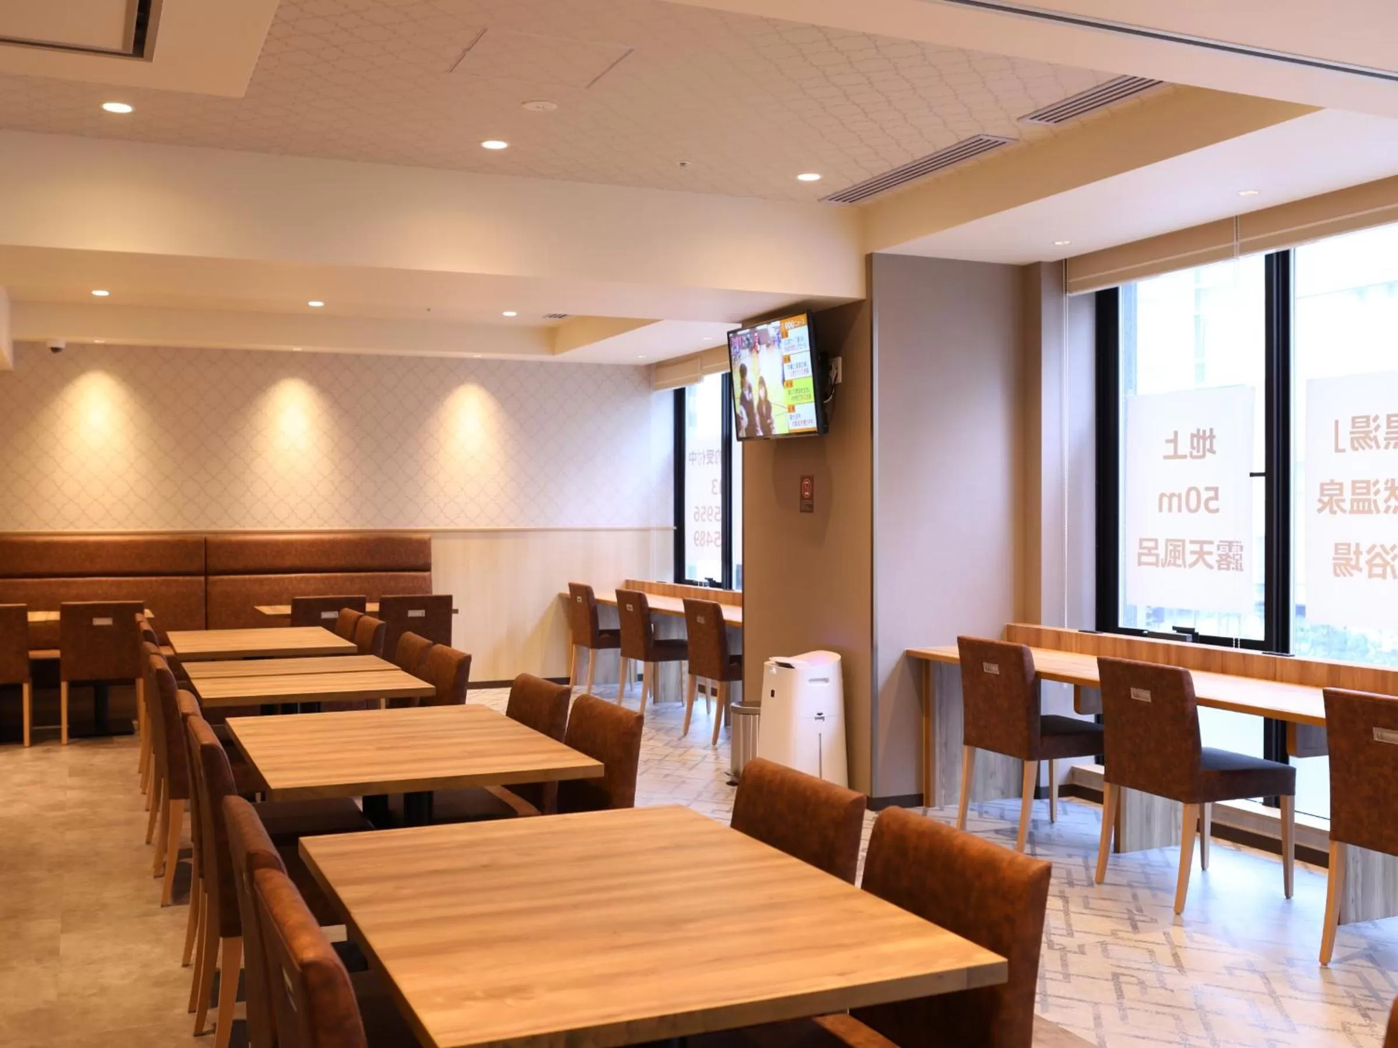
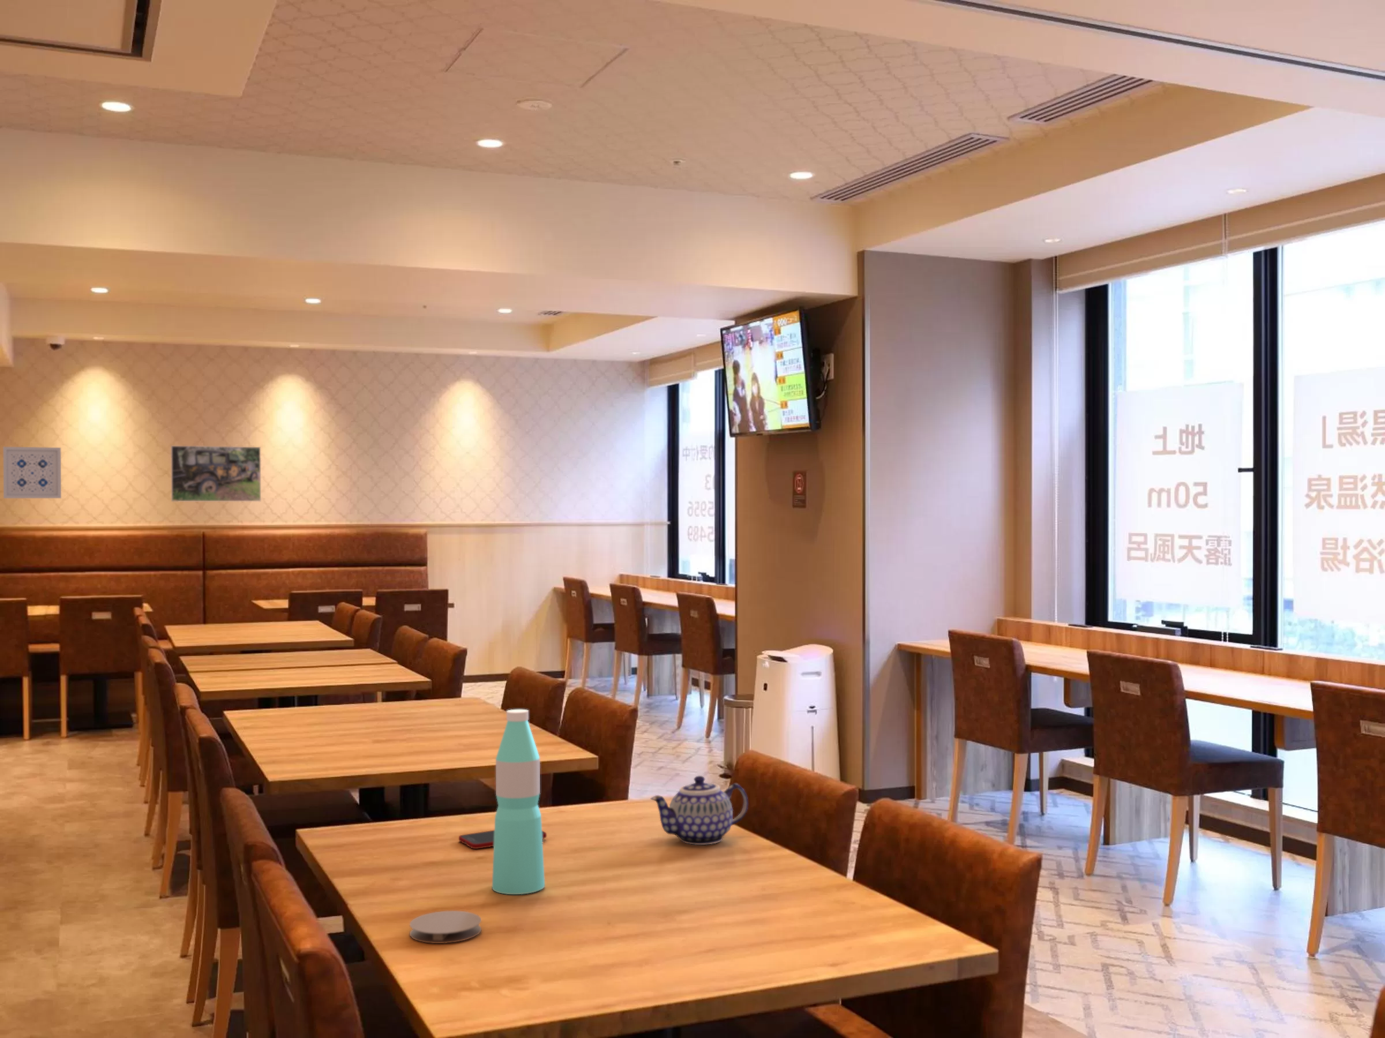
+ teapot [650,775,749,845]
+ cell phone [458,830,547,849]
+ water bottle [492,709,545,895]
+ coaster [409,910,482,944]
+ wall art [3,446,62,498]
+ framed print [170,445,262,503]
